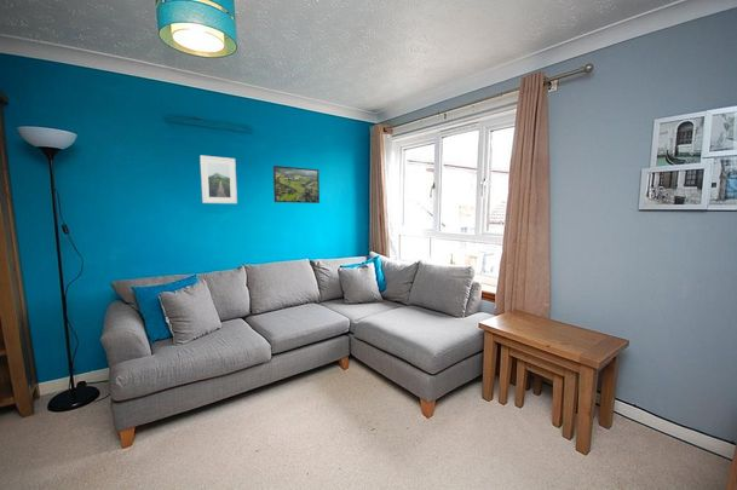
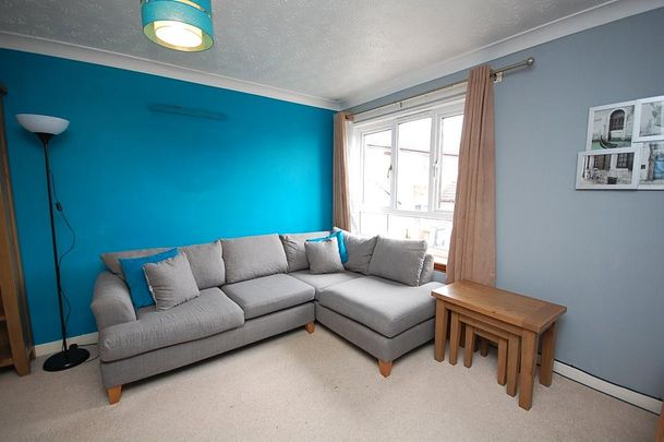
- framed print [272,165,321,204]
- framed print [198,155,238,204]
